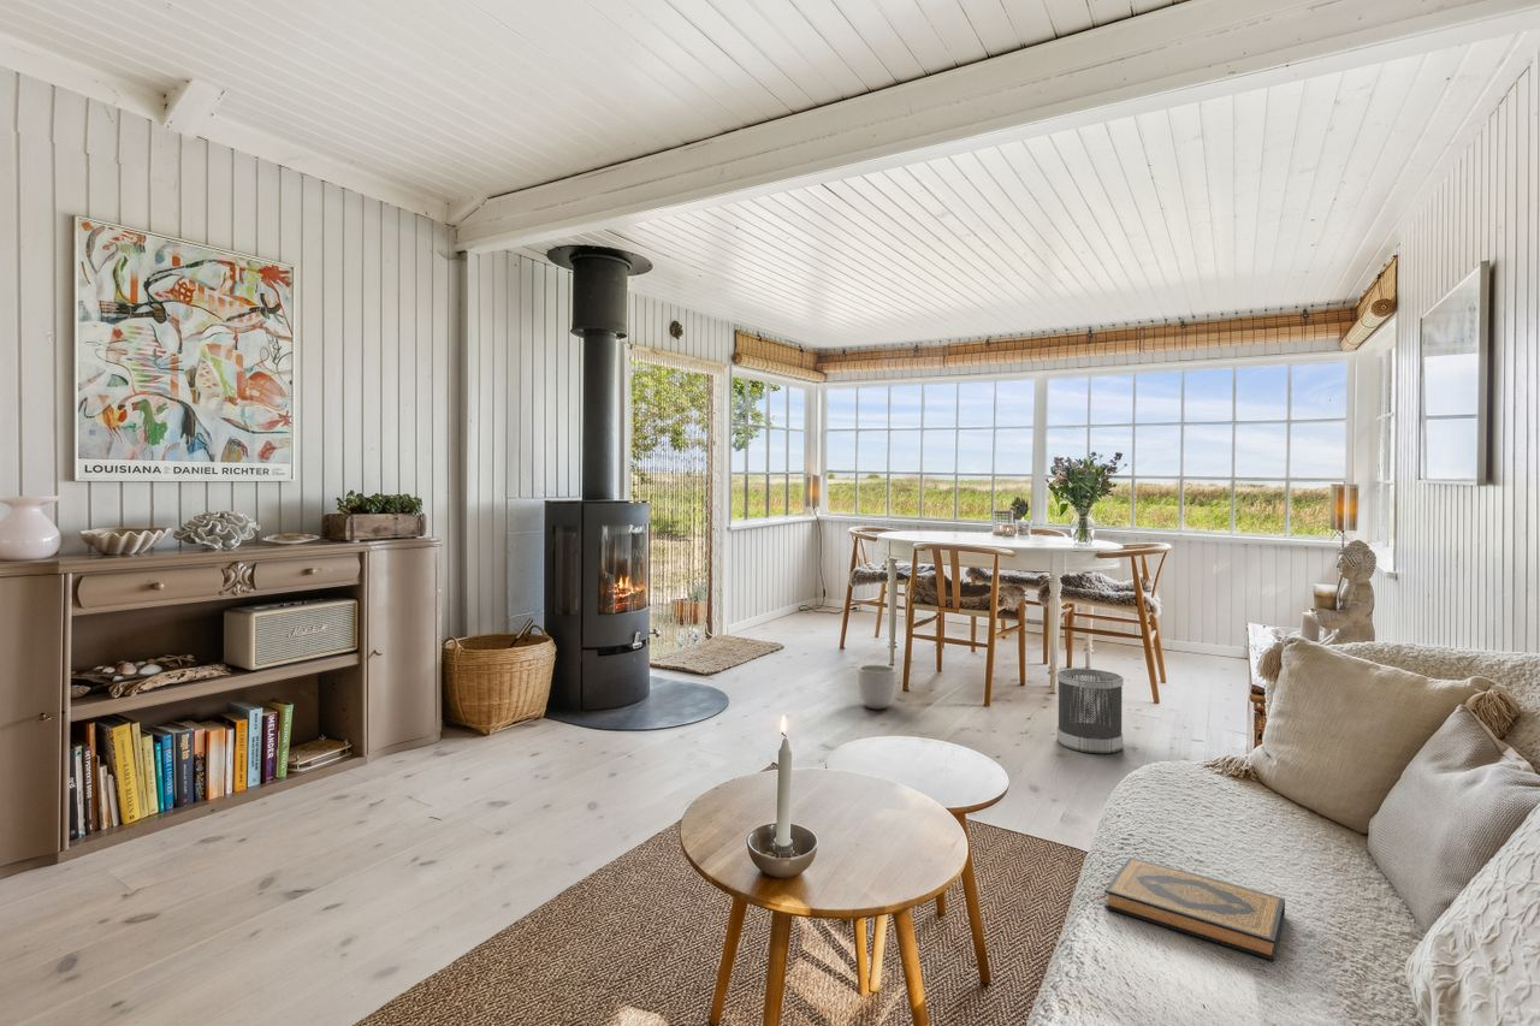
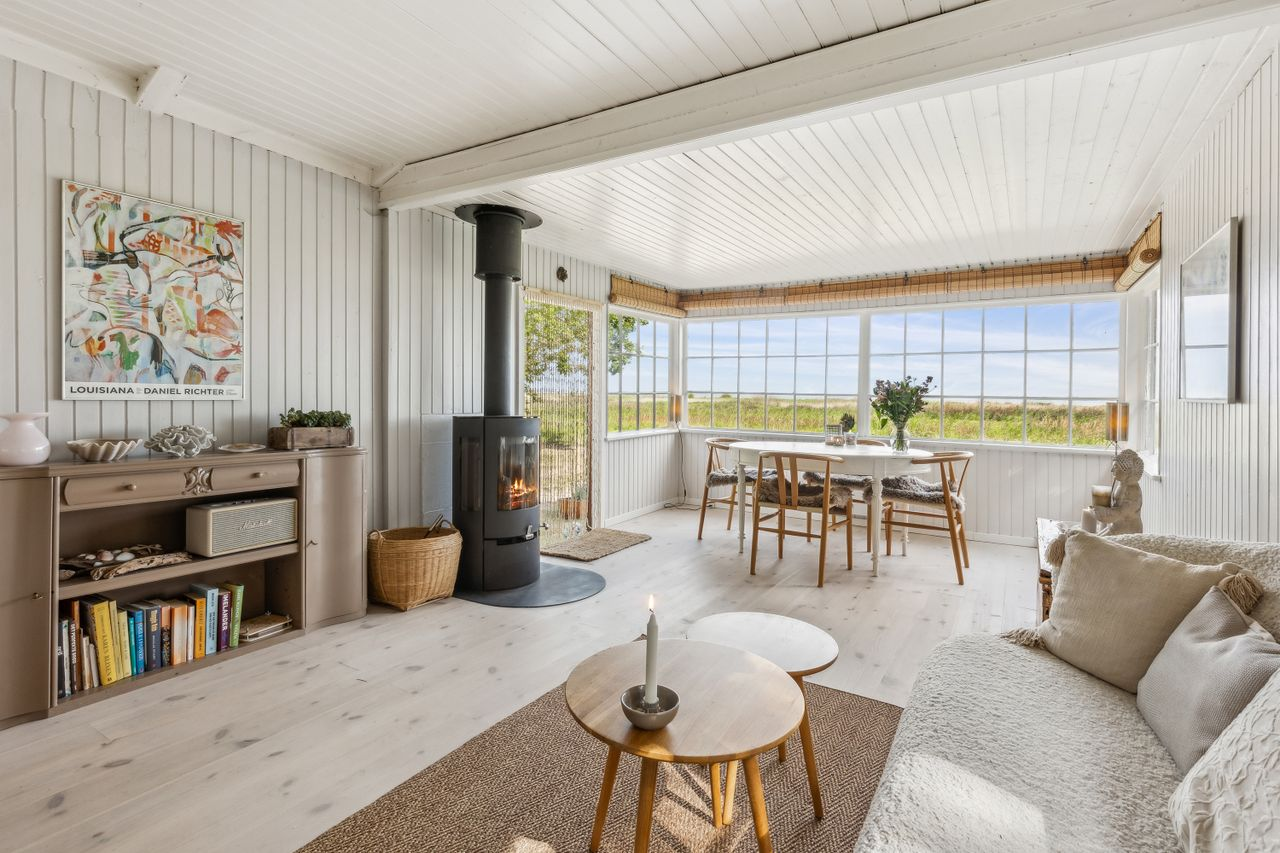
- hardback book [1103,856,1286,961]
- wastebasket [1056,668,1125,754]
- planter [855,664,898,710]
